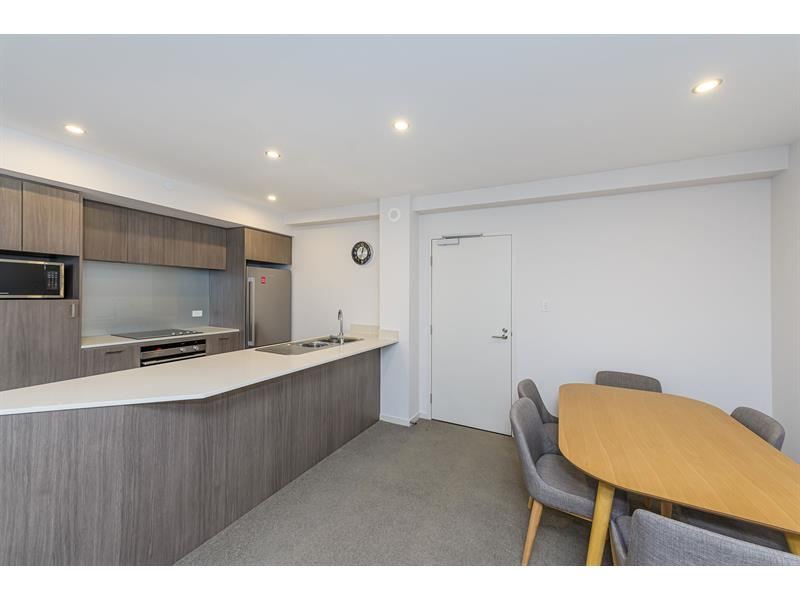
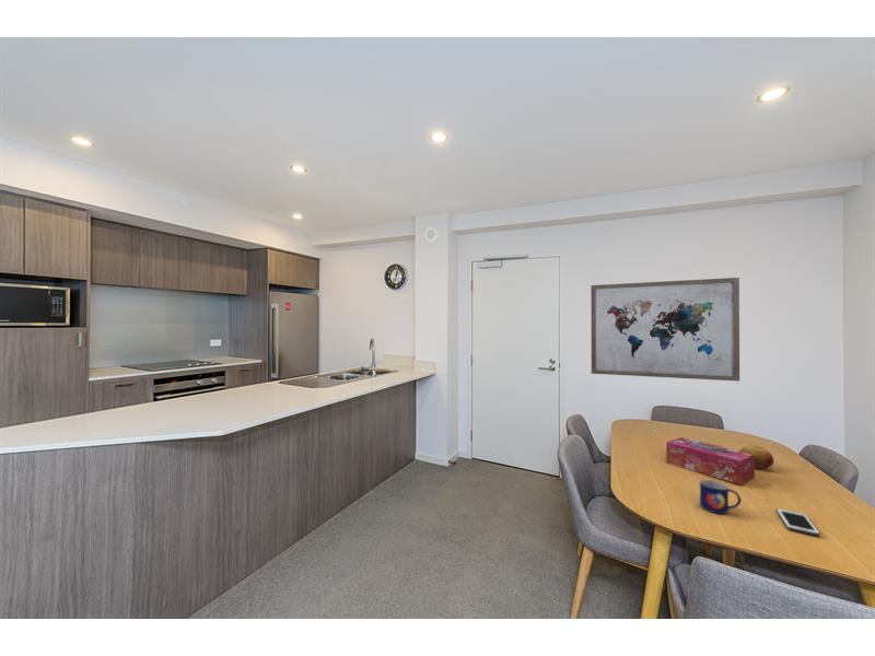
+ fruit [738,444,775,469]
+ tissue box [665,436,756,485]
+ wall art [590,277,740,383]
+ cell phone [775,507,821,537]
+ mug [699,479,743,515]
